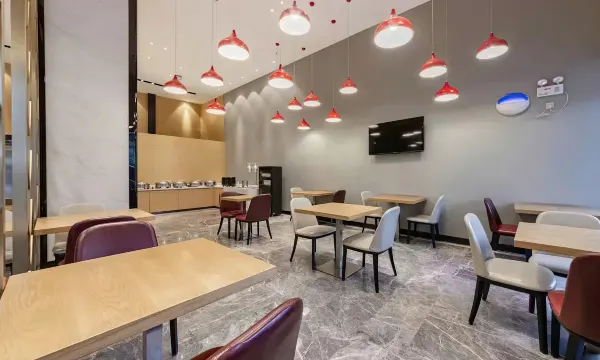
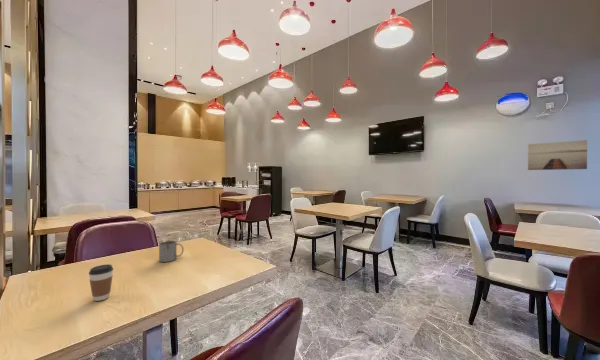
+ wall art [527,139,588,171]
+ mug [158,240,184,263]
+ coffee cup [88,263,114,302]
